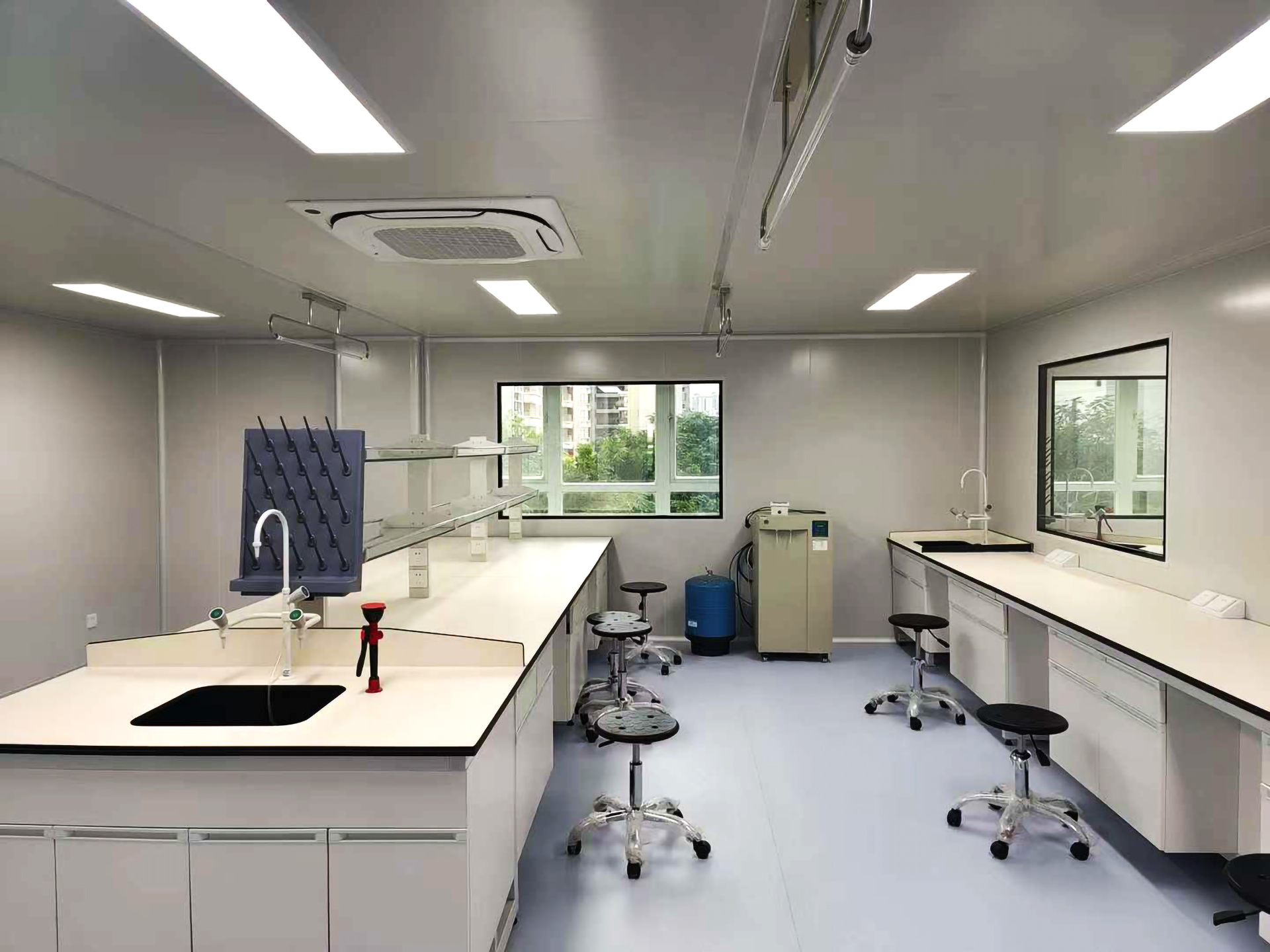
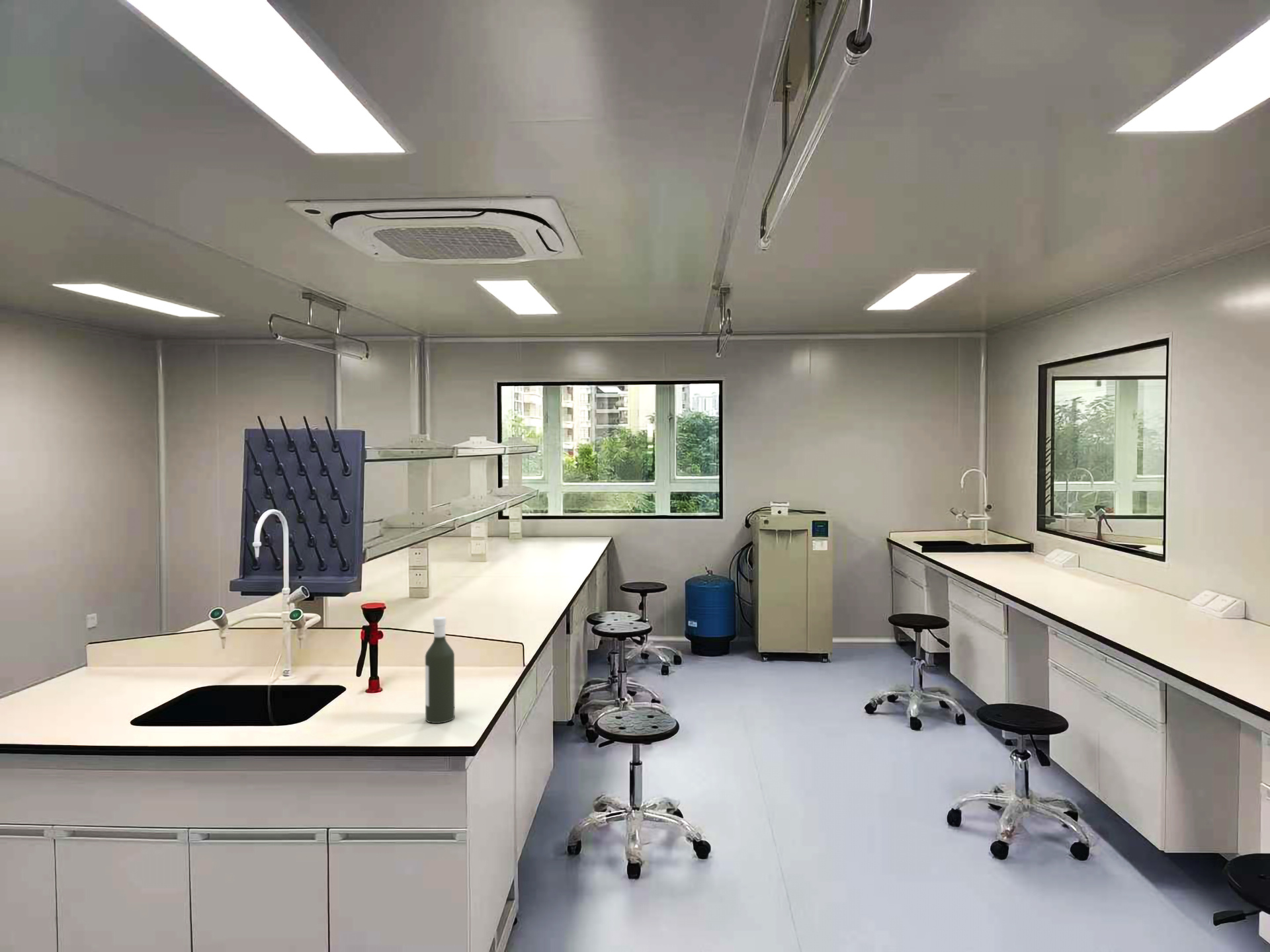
+ bottle [425,615,455,724]
